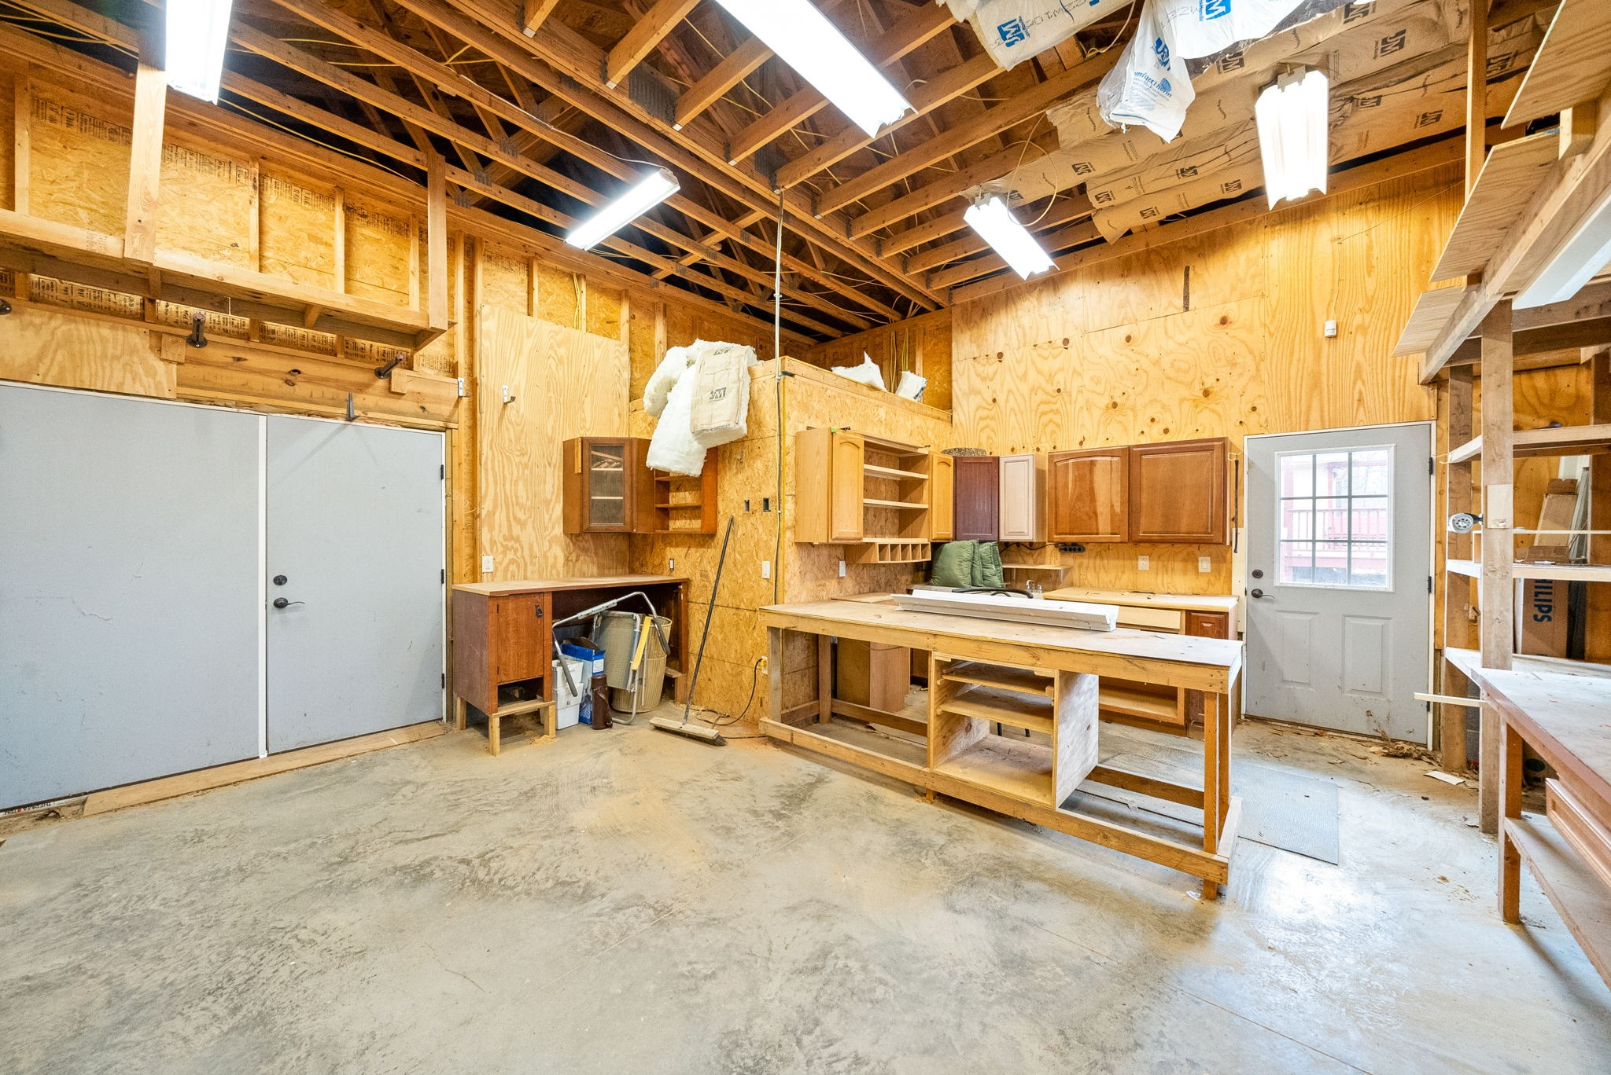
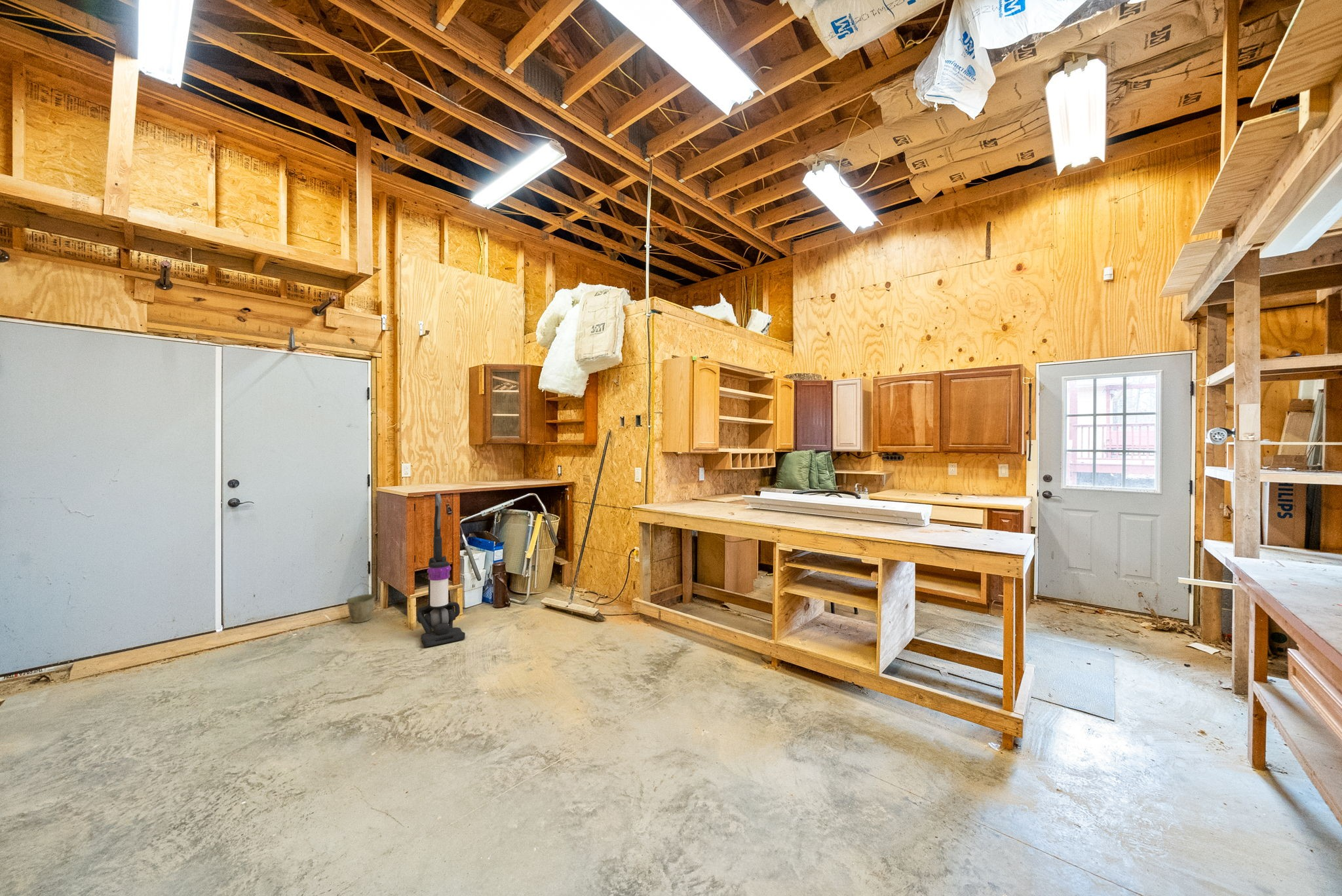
+ bucket [346,582,376,624]
+ vacuum cleaner [416,493,465,648]
